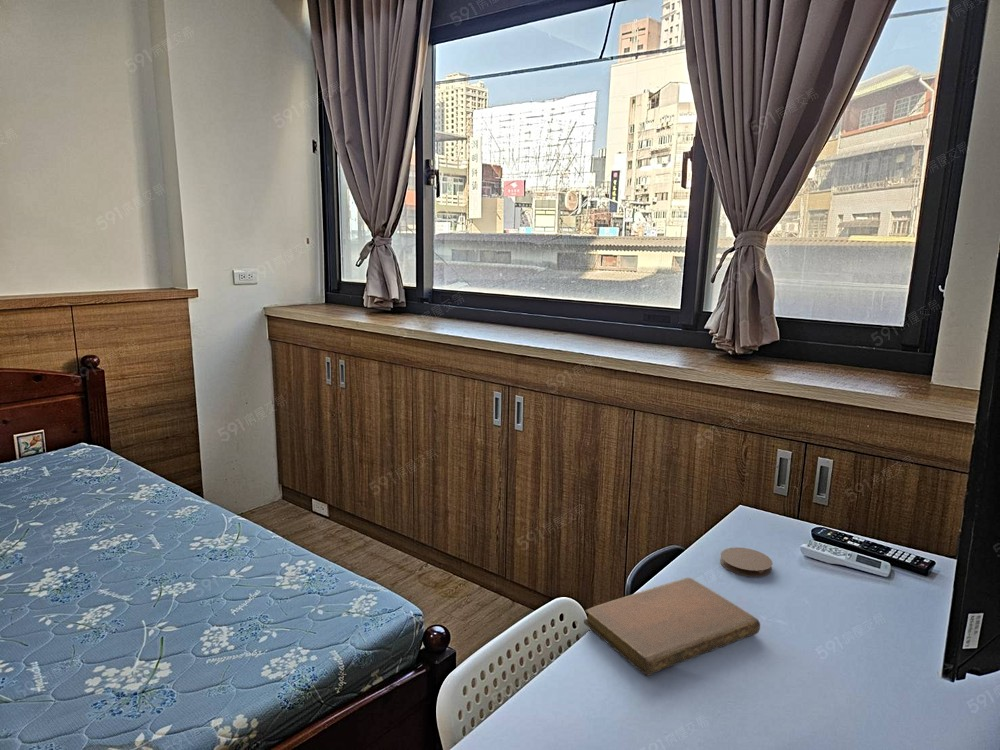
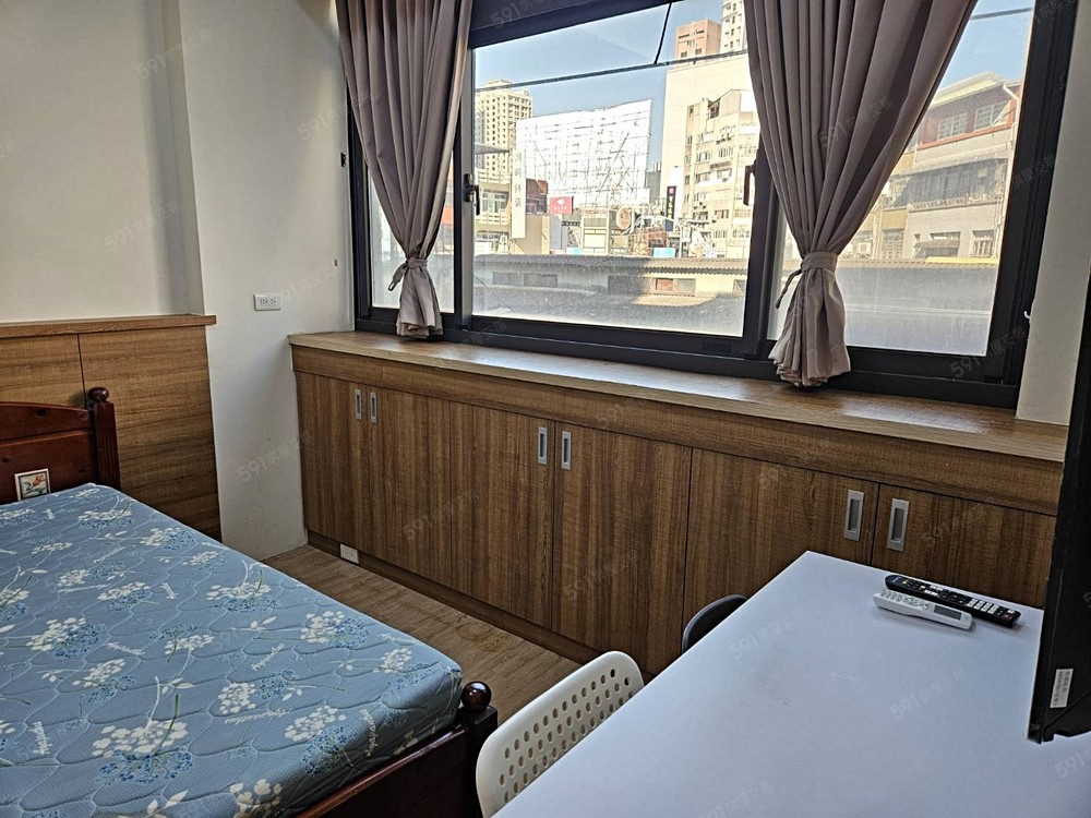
- notebook [583,577,761,677]
- coaster [719,546,774,578]
